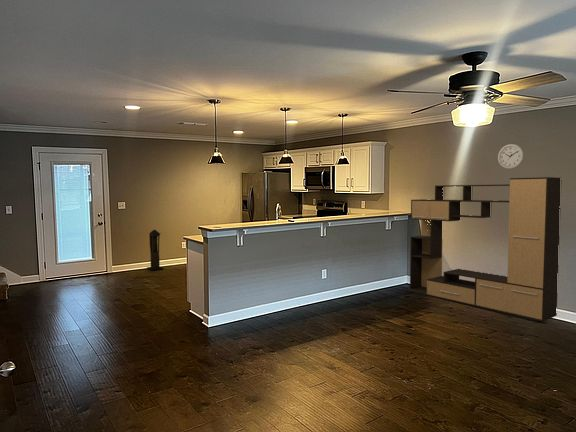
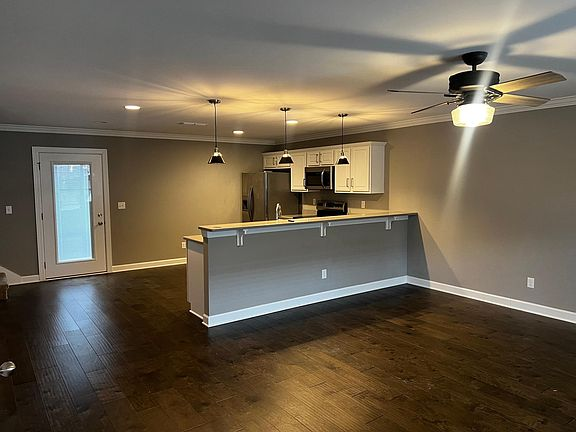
- wall clock [497,143,525,170]
- lantern [146,229,164,272]
- media console [404,176,561,322]
